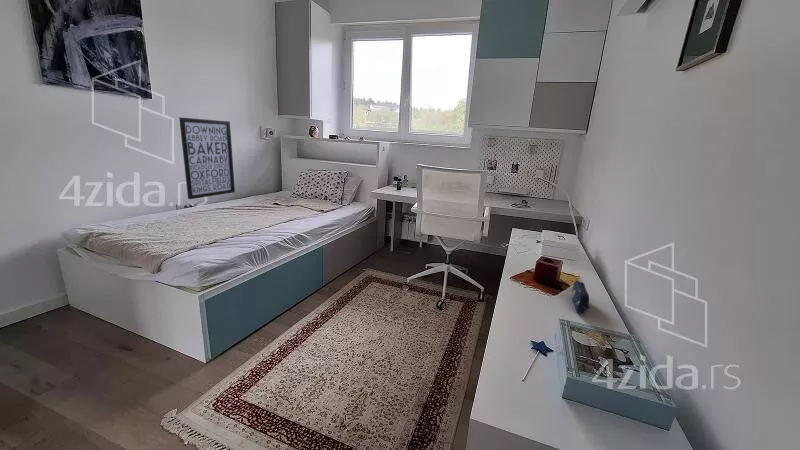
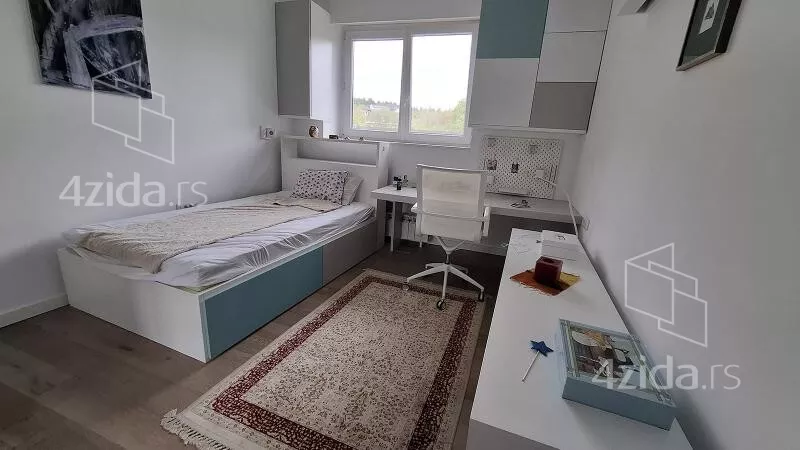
- pencil case [571,279,591,314]
- wall art [178,116,236,200]
